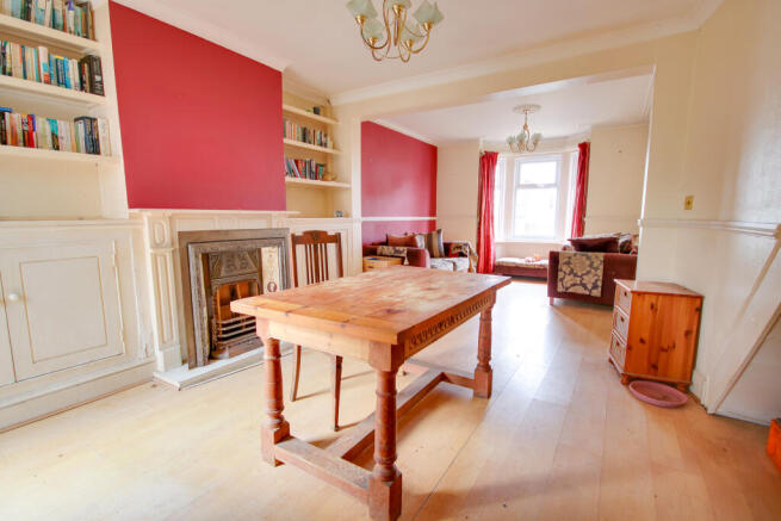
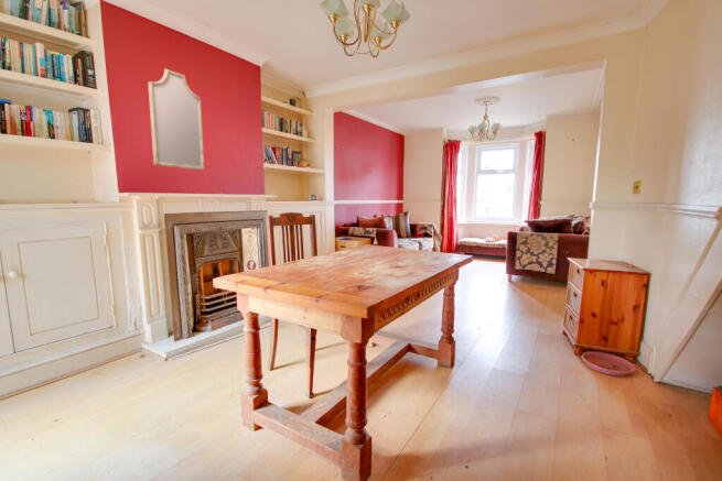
+ home mirror [147,67,205,171]
